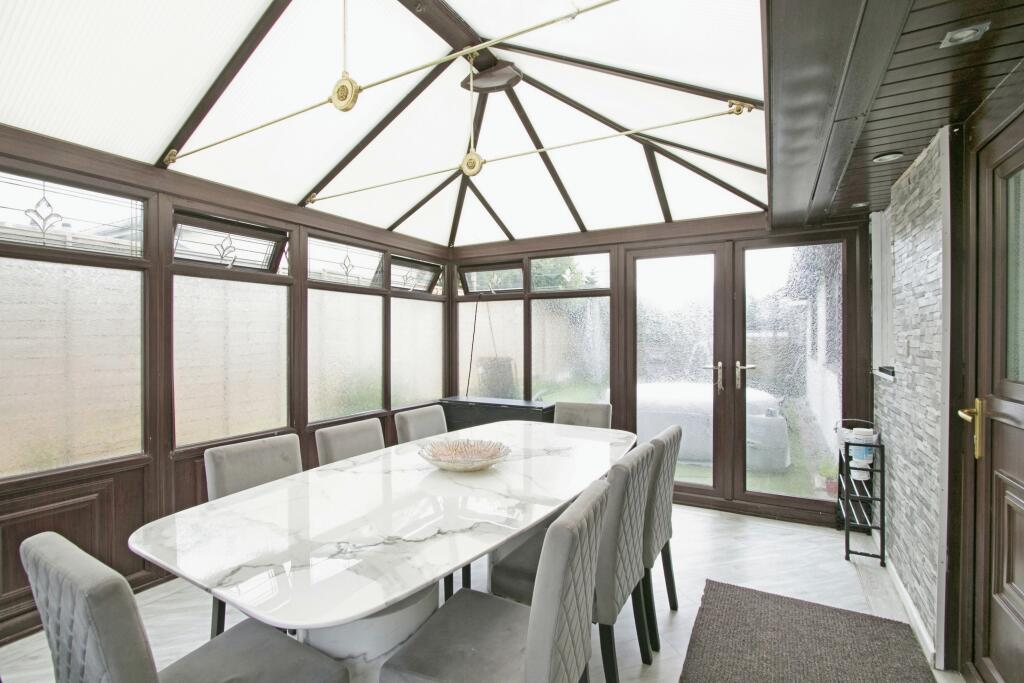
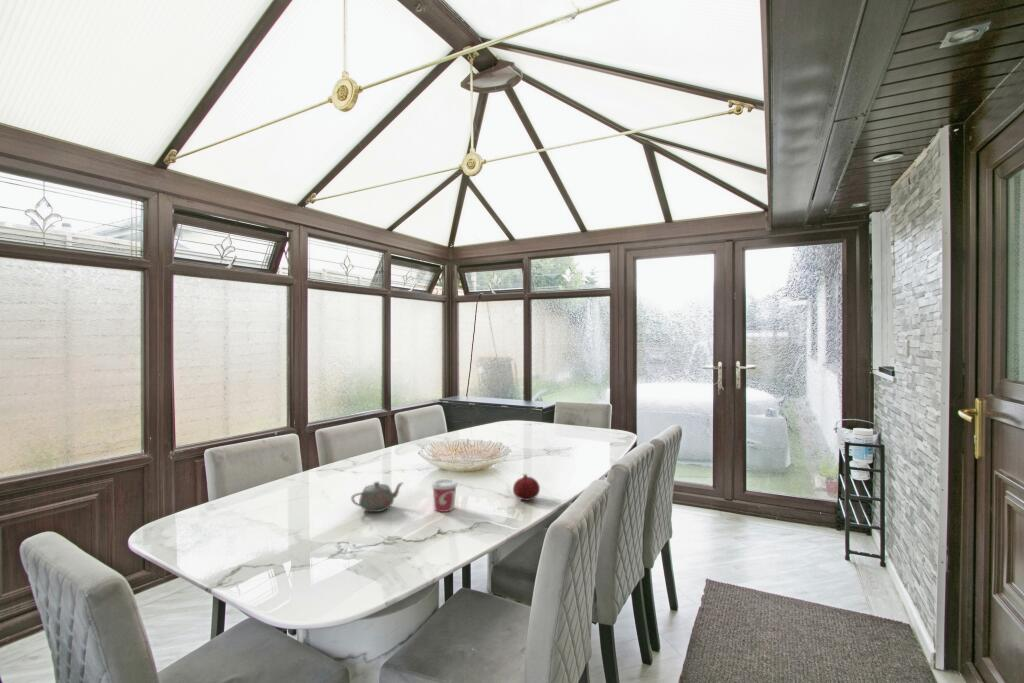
+ fruit [512,472,541,502]
+ teapot [350,481,405,513]
+ cup [430,478,459,513]
